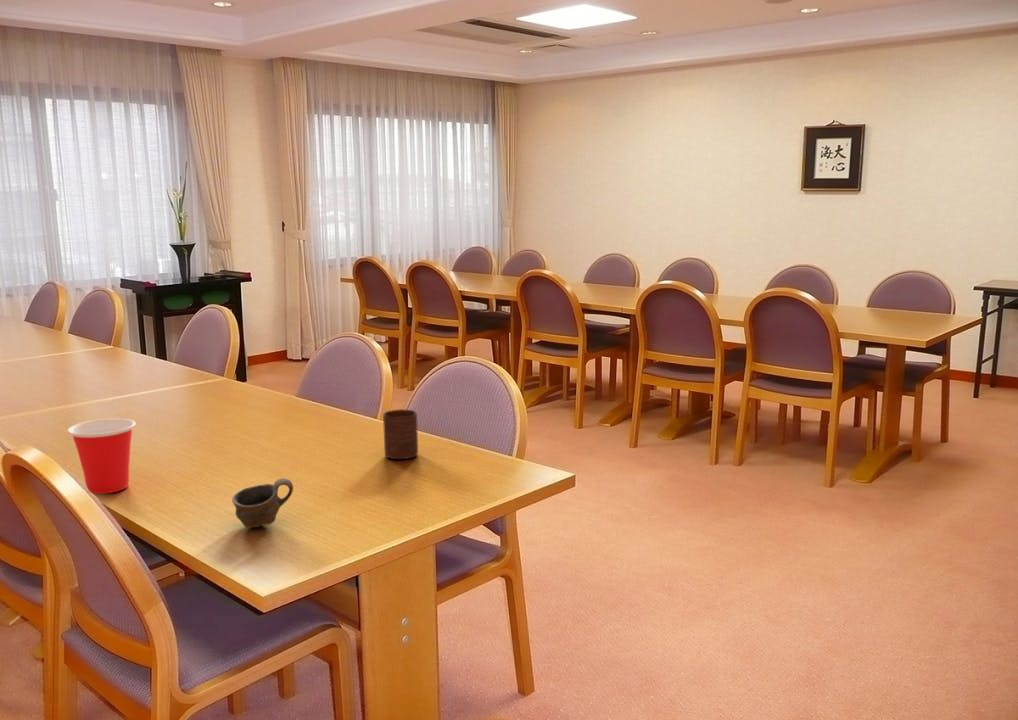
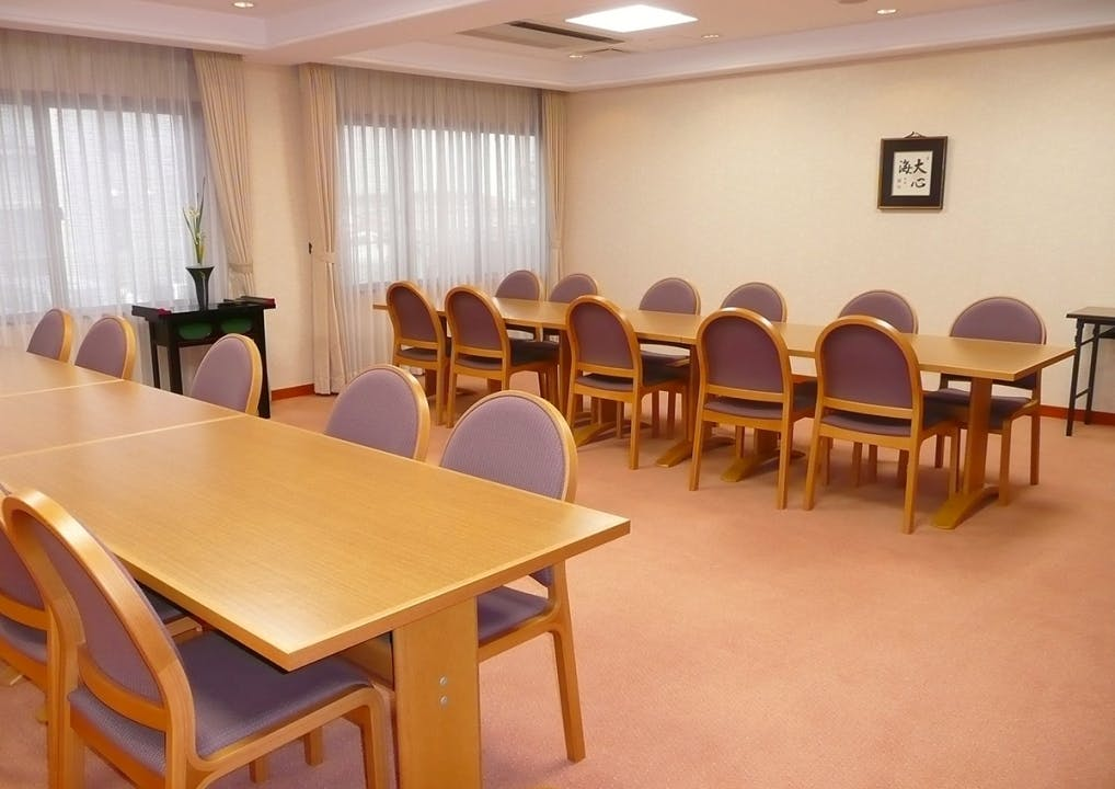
- cup [231,477,294,529]
- cup [67,418,137,495]
- cup [382,408,419,460]
